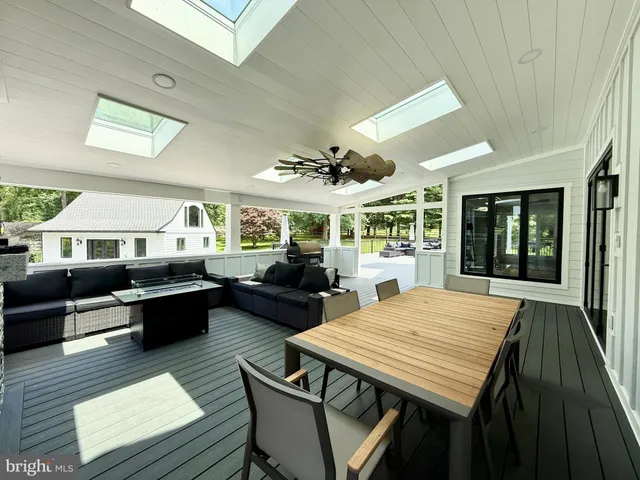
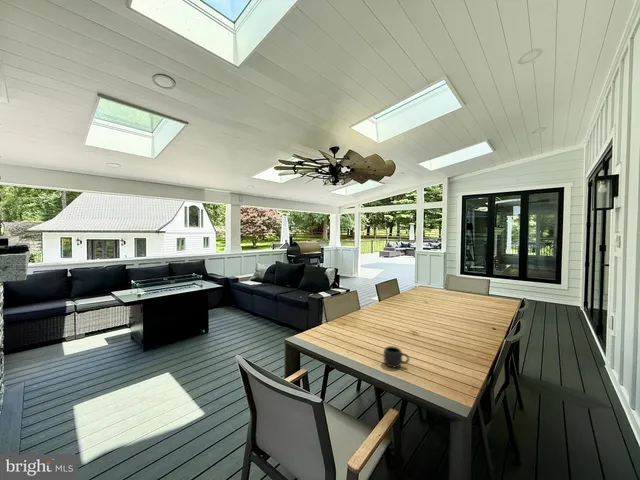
+ mug [382,345,410,369]
